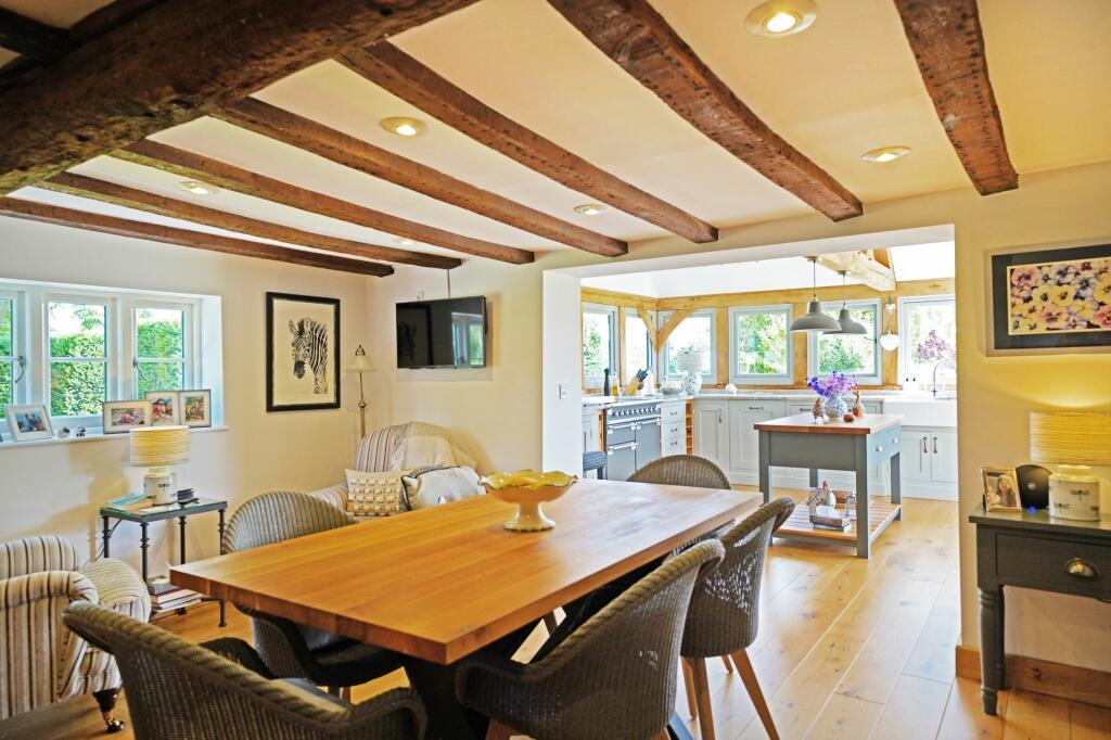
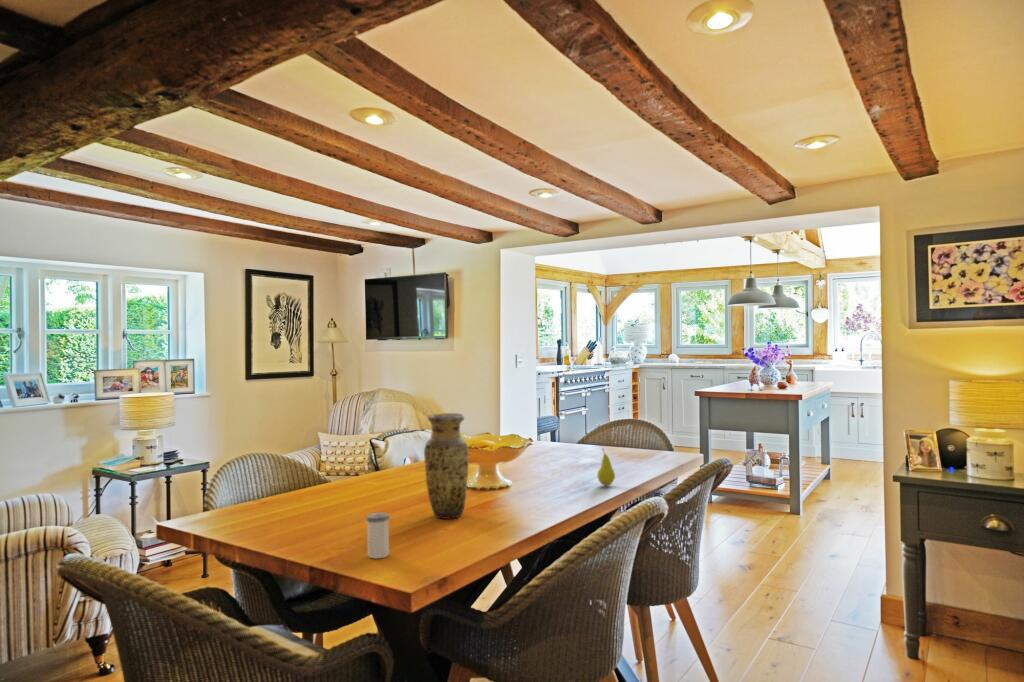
+ vase [423,412,470,520]
+ fruit [596,447,616,487]
+ salt shaker [365,511,390,560]
